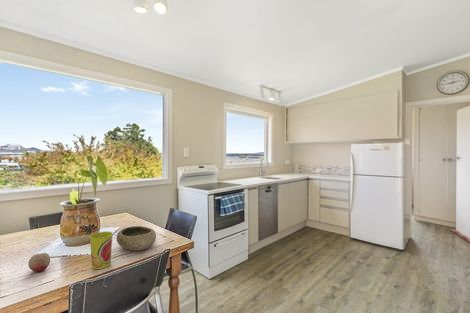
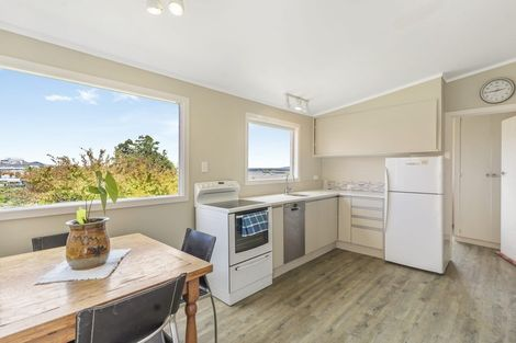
- cup [89,231,114,270]
- bowl [115,225,157,252]
- fruit [27,252,51,273]
